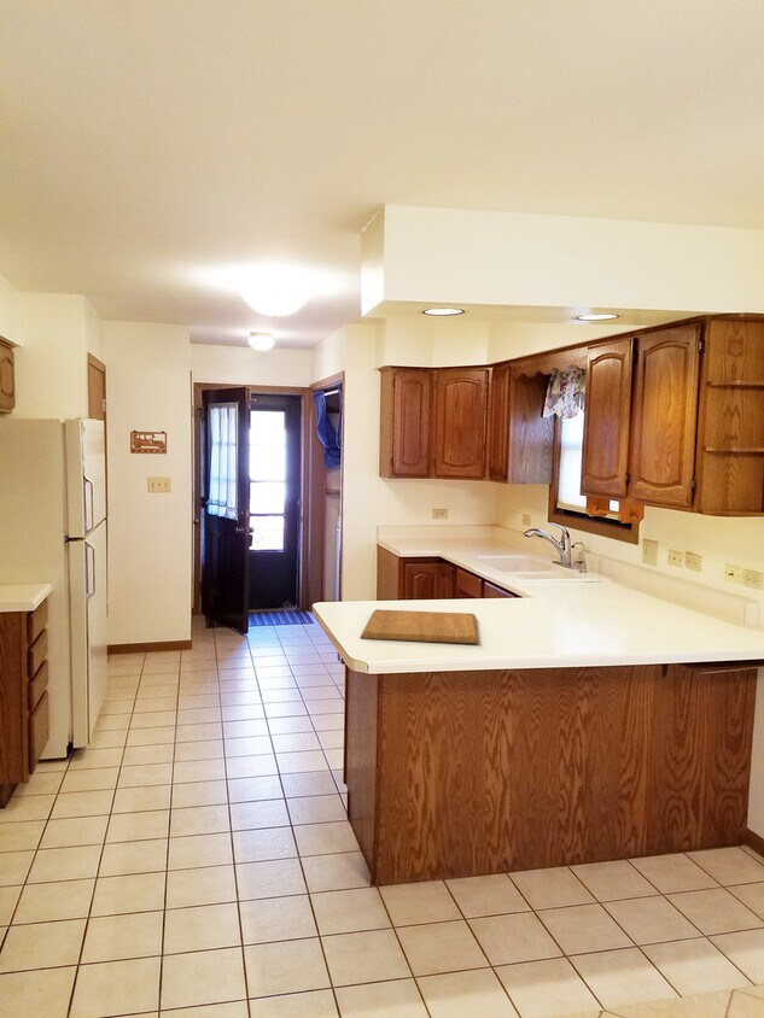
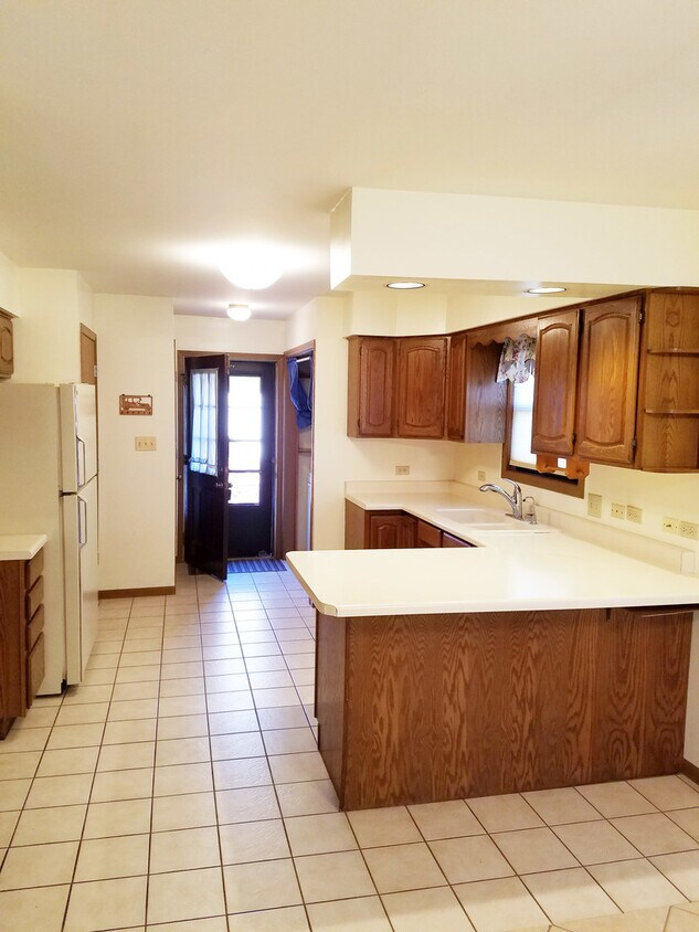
- chopping board [360,608,480,645]
